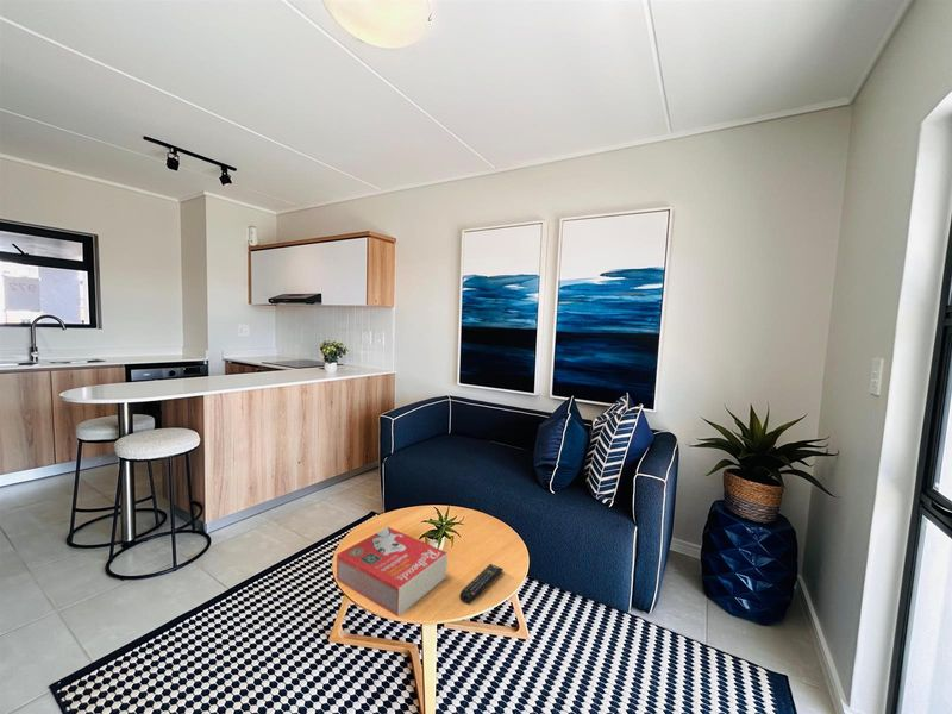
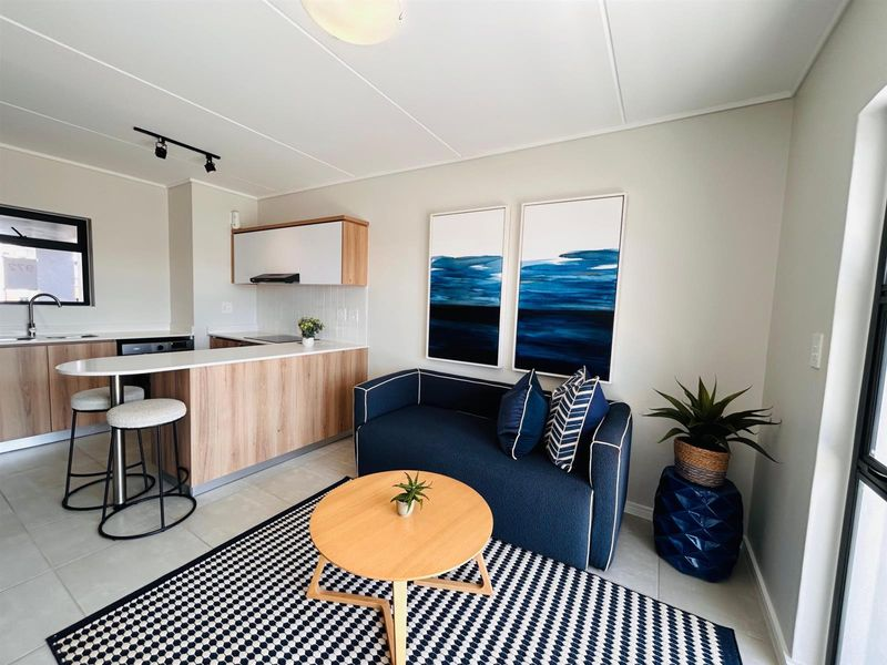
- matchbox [336,526,449,618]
- remote control [458,563,505,605]
